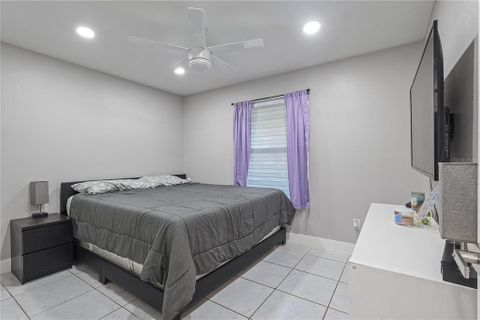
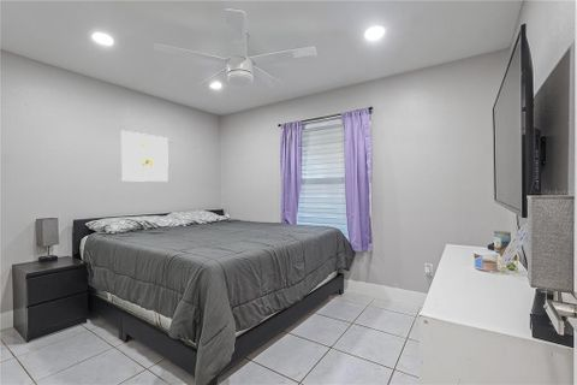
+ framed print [120,130,169,183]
